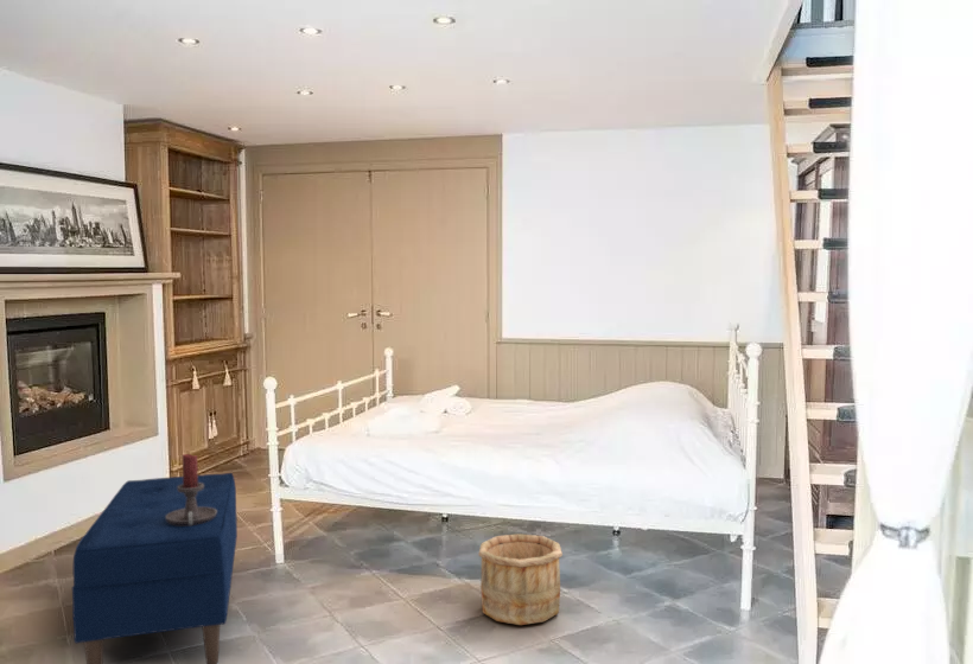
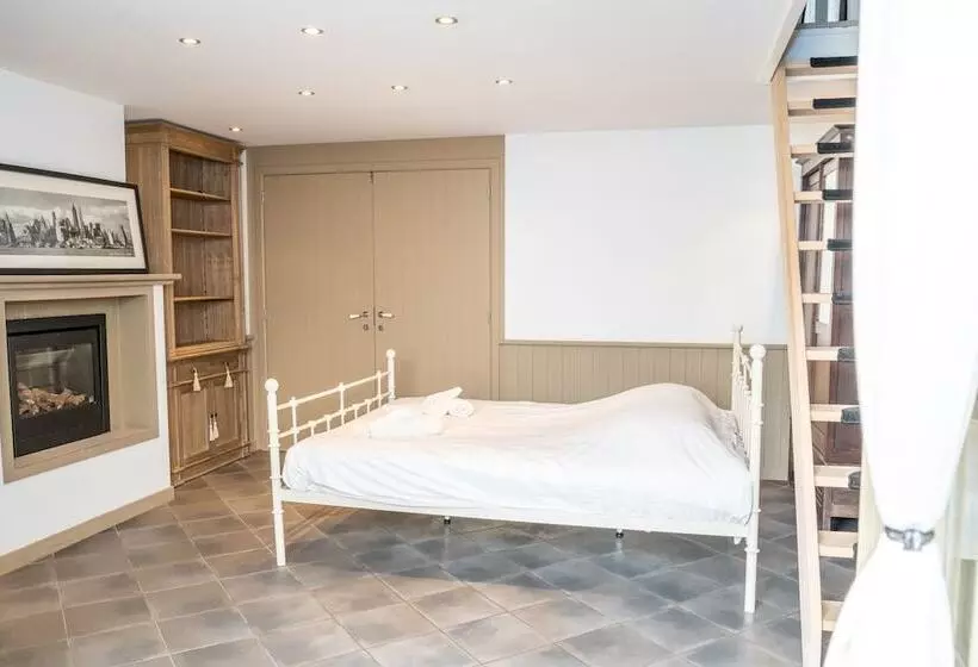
- candle holder [166,453,217,525]
- bench [71,472,239,664]
- wooden bucket [477,532,564,626]
